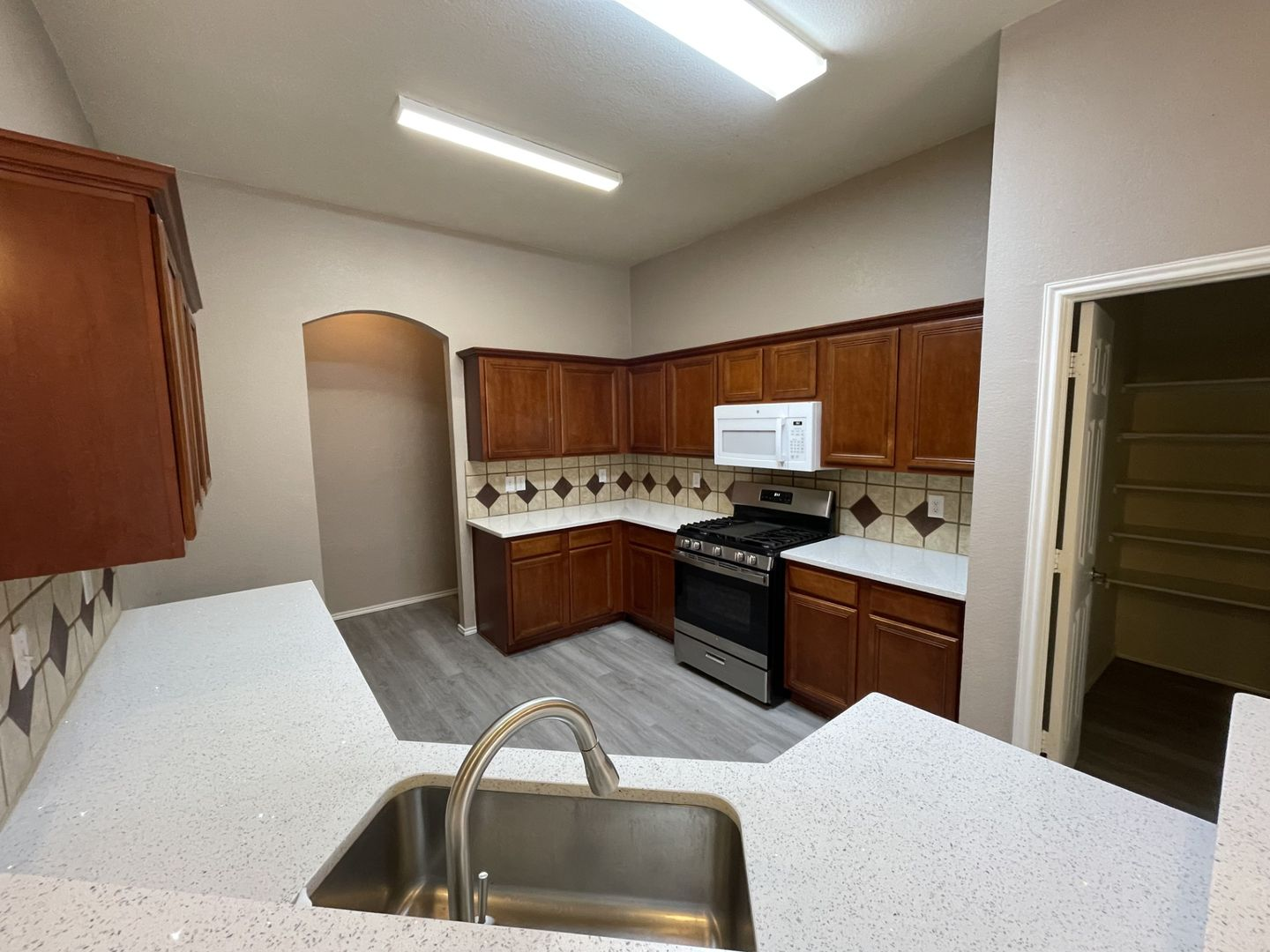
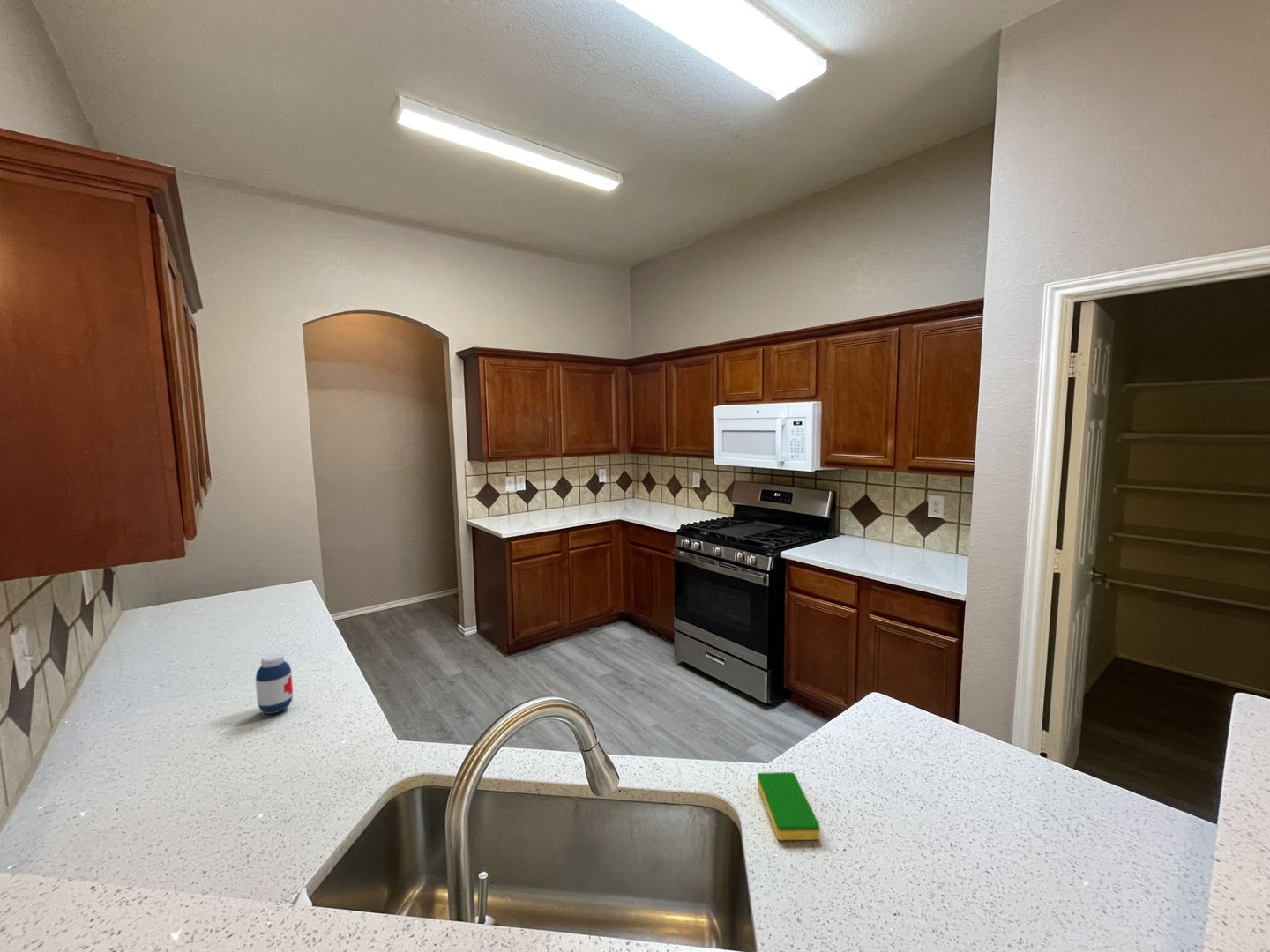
+ medicine bottle [255,652,294,715]
+ dish sponge [757,771,821,841]
